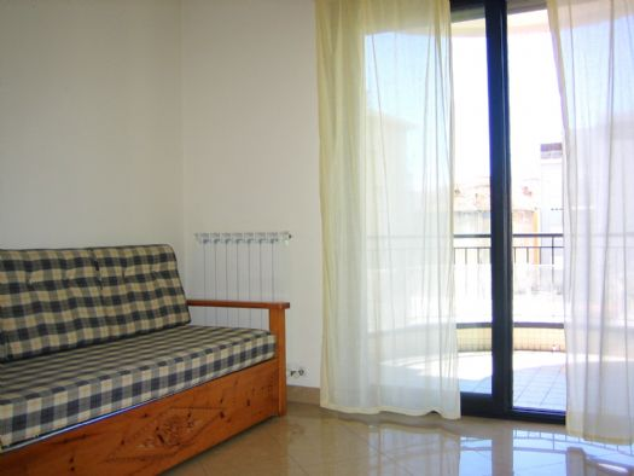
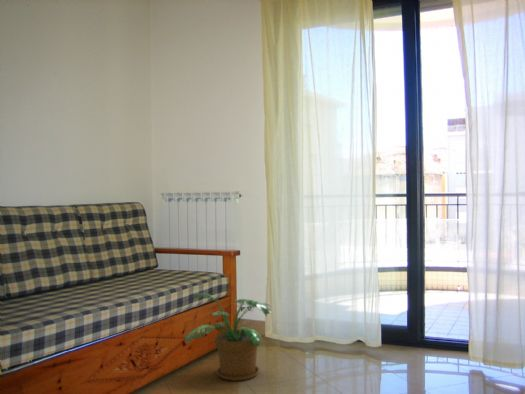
+ potted plant [184,292,273,382]
